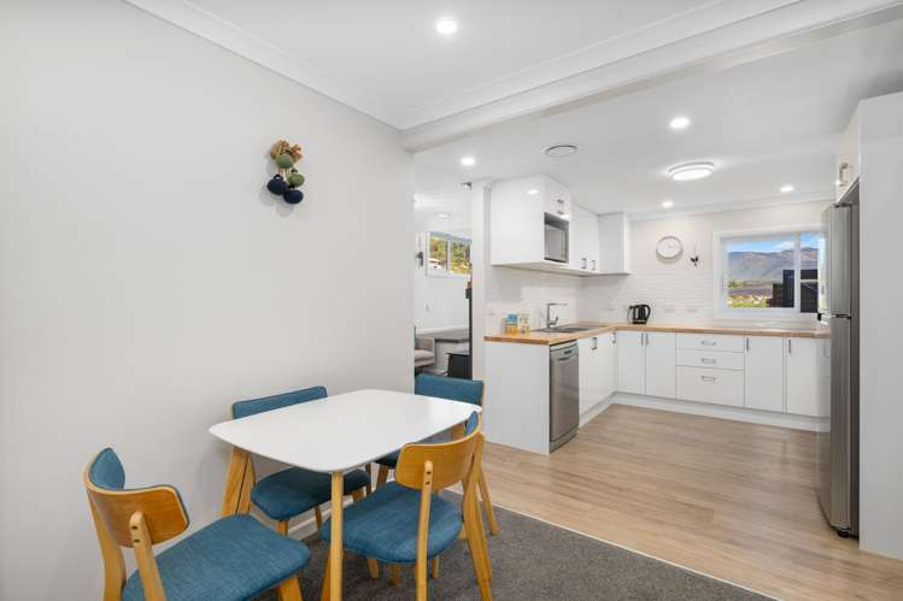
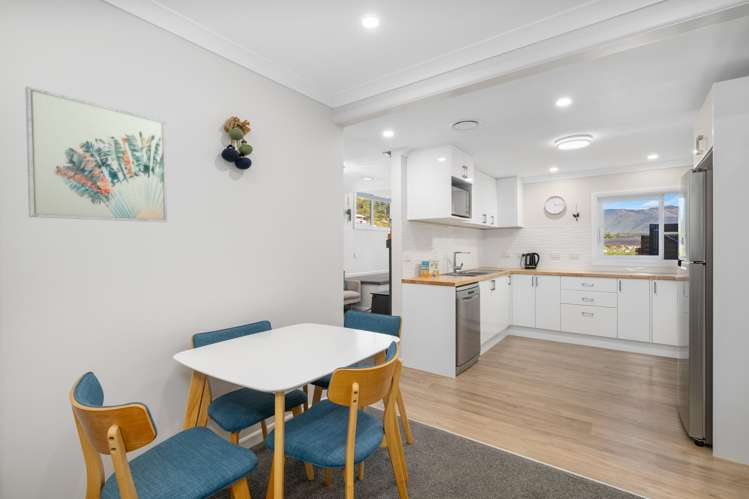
+ wall art [24,85,168,223]
